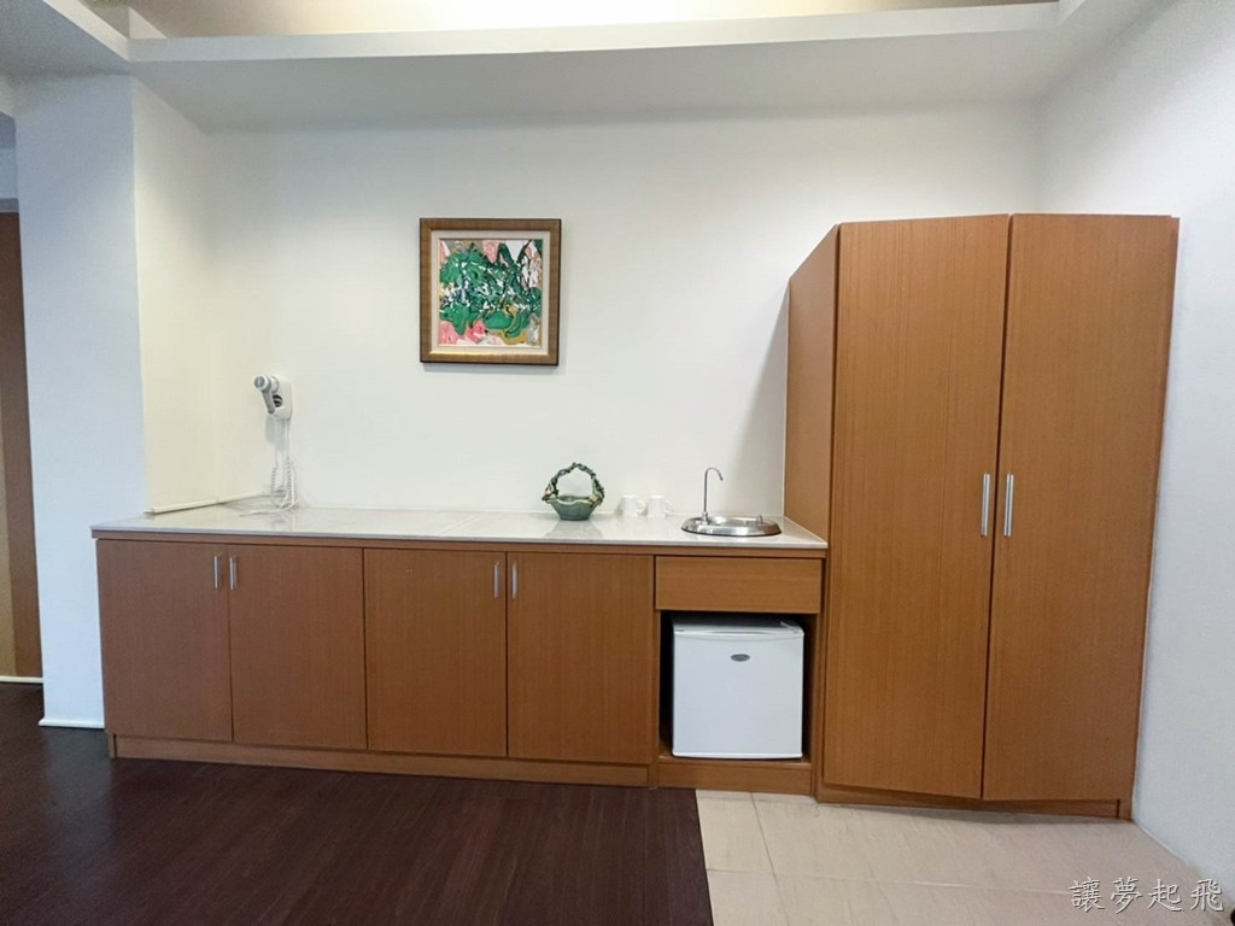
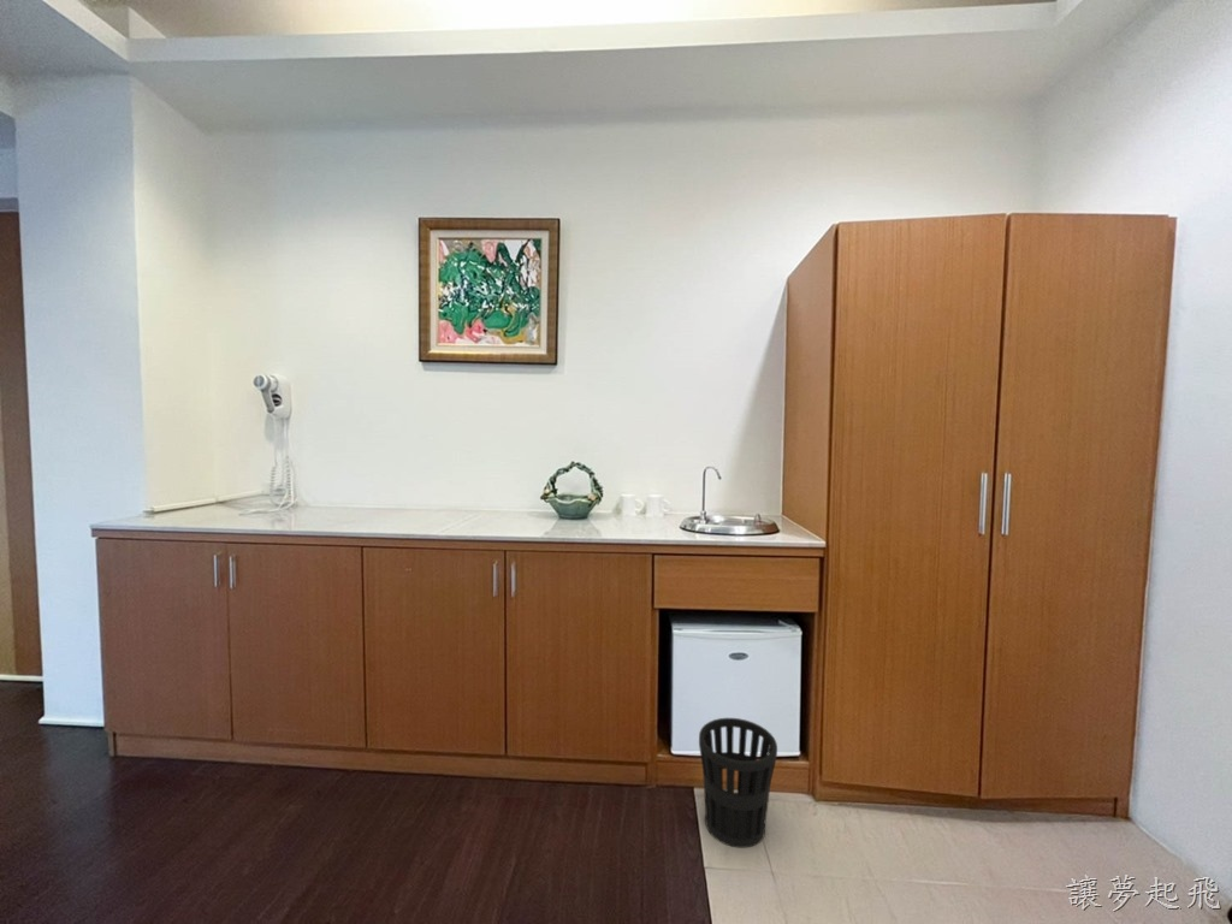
+ wastebasket [698,717,778,849]
